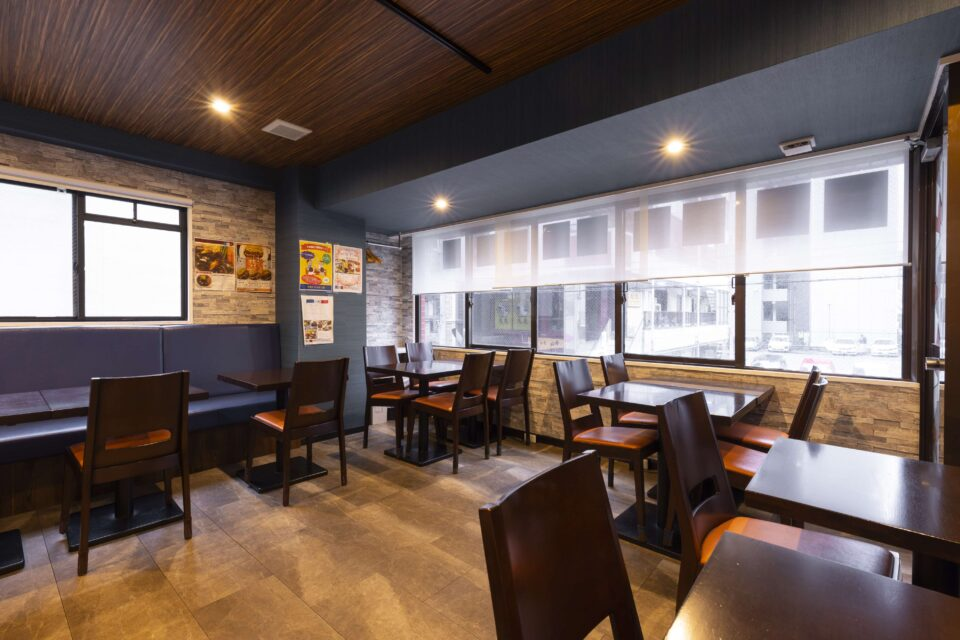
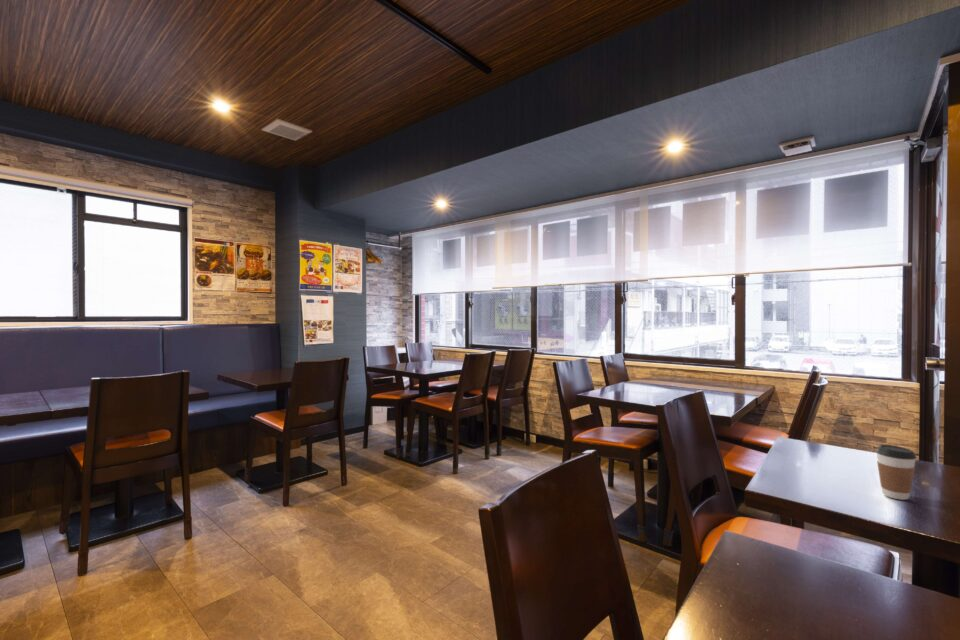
+ coffee cup [875,444,918,501]
